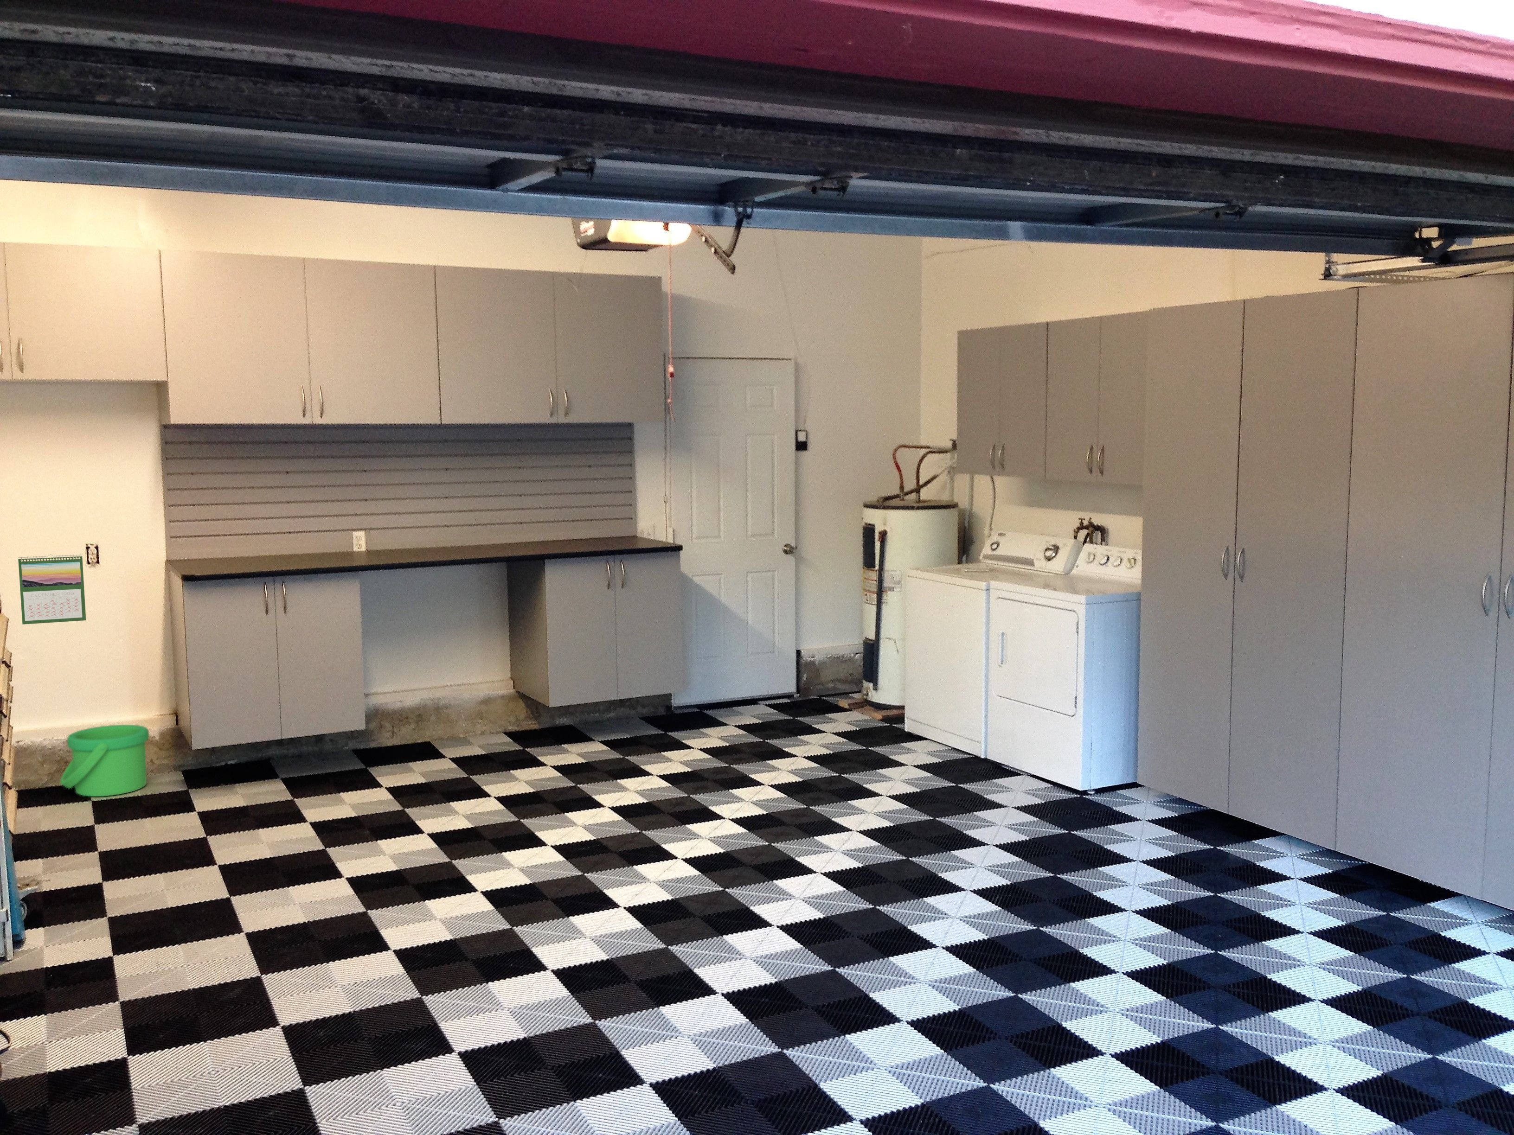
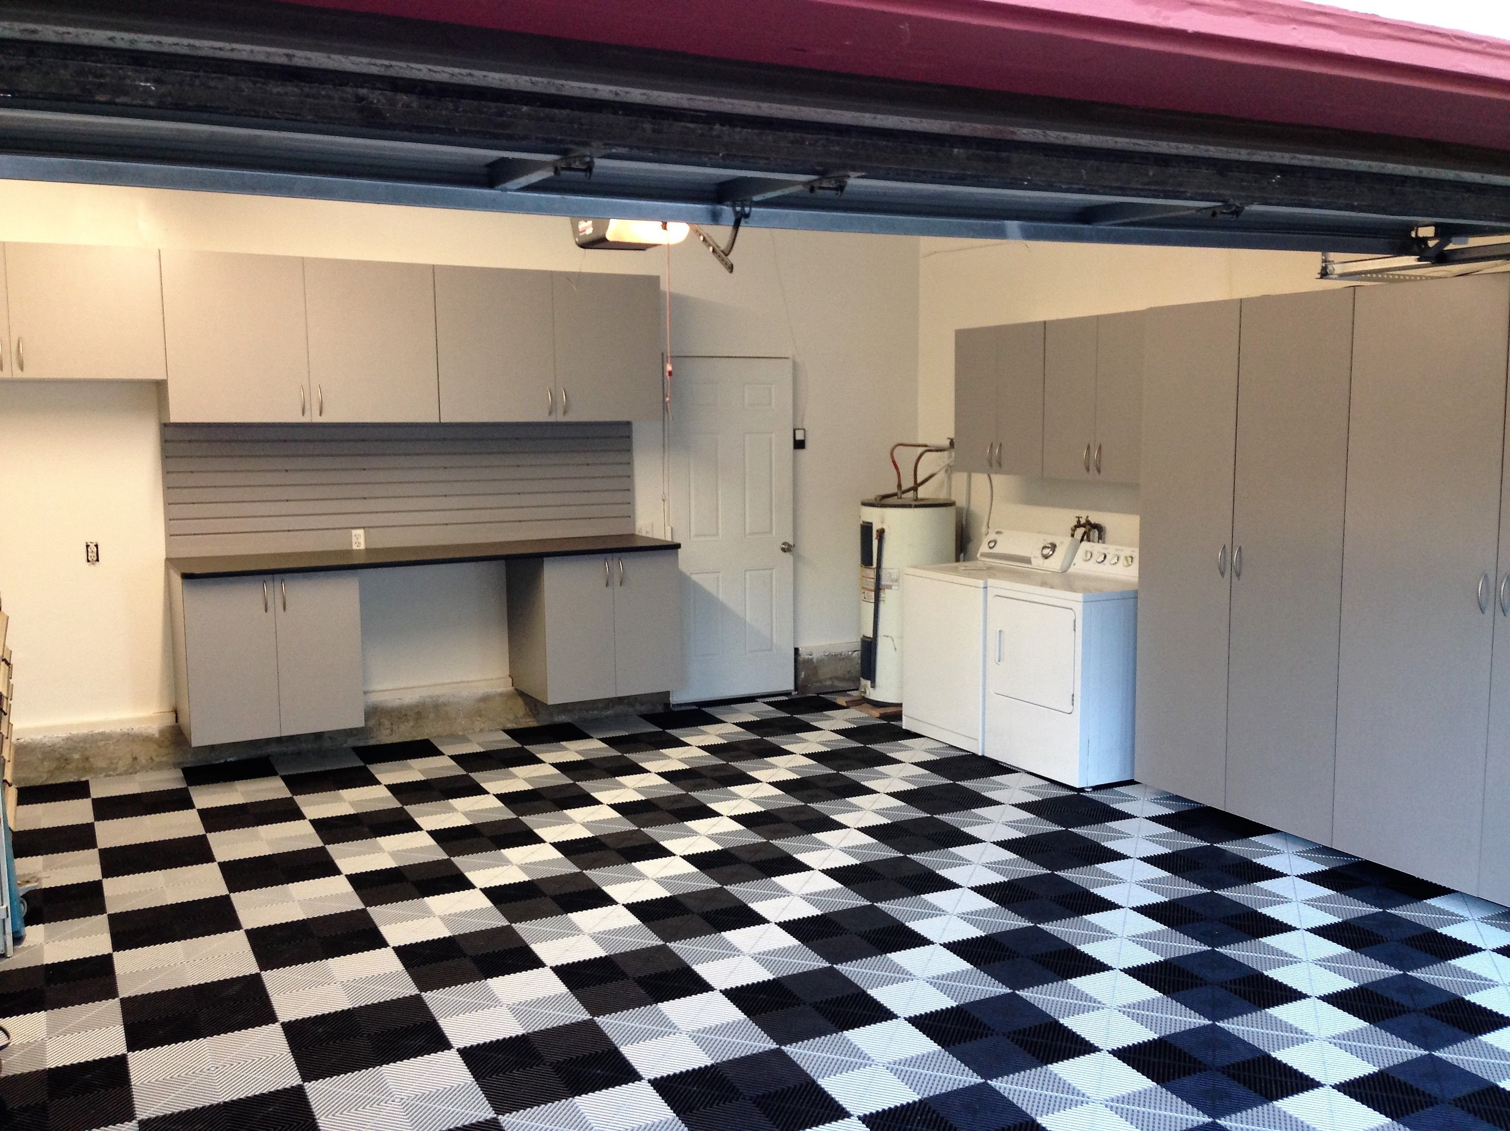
- calendar [18,554,87,625]
- bucket [60,724,149,796]
